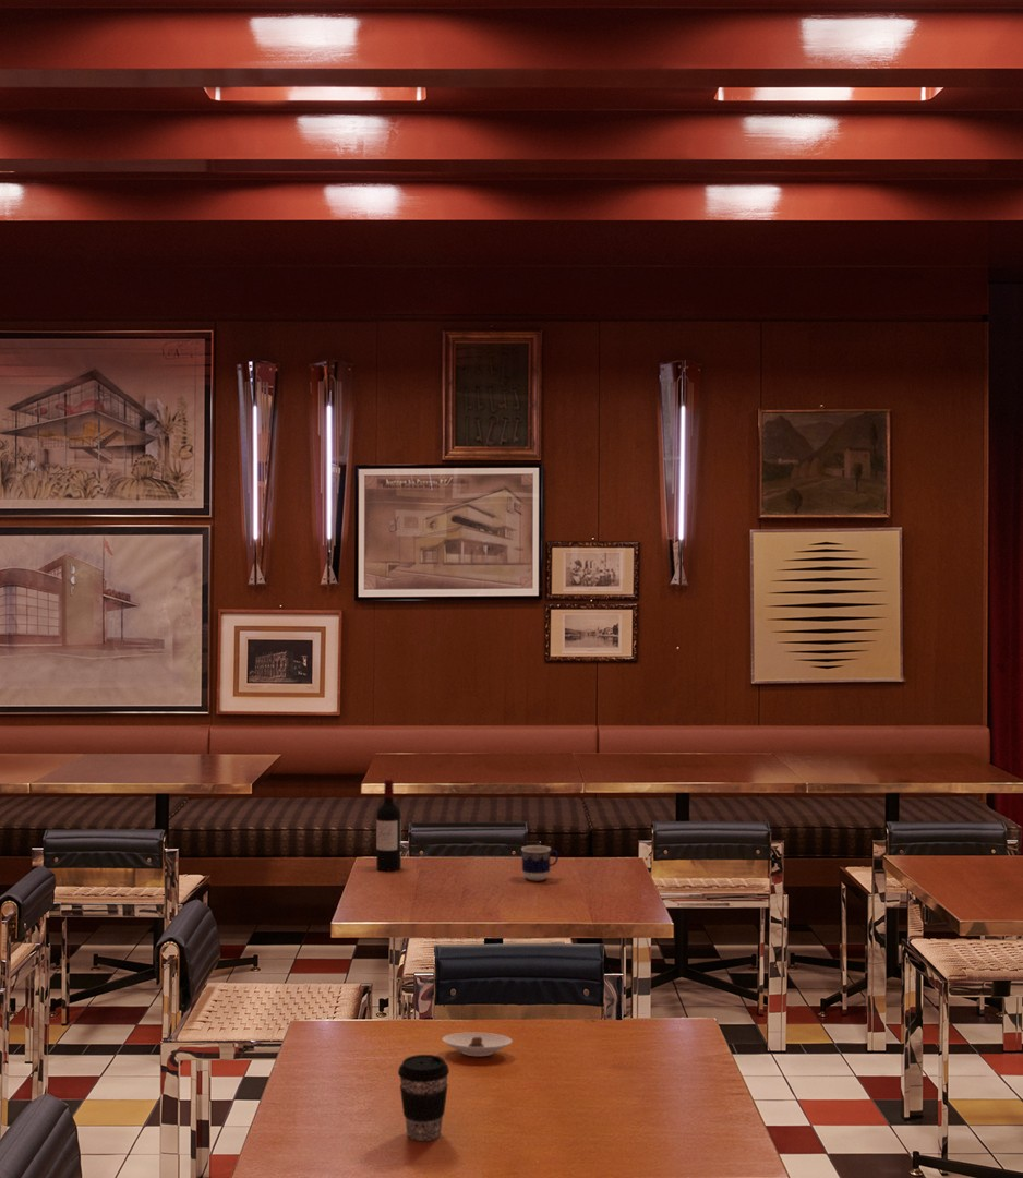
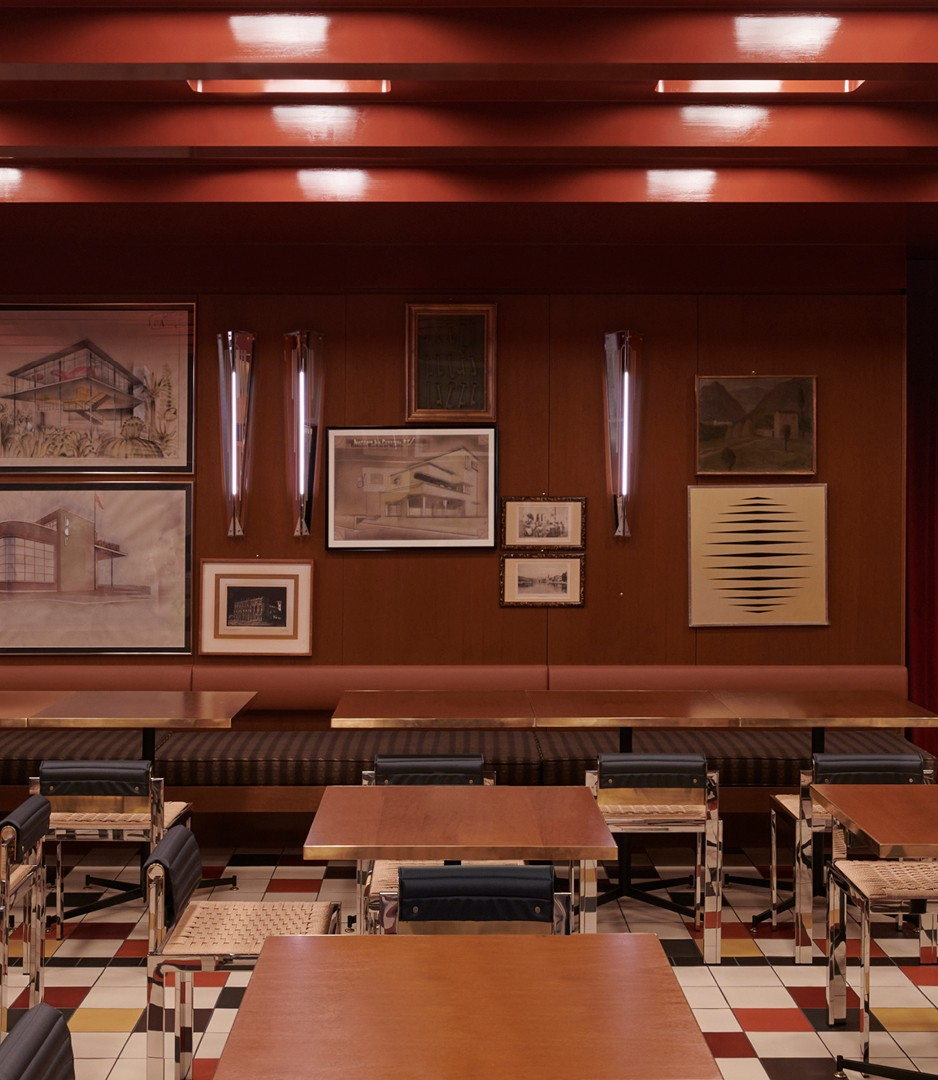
- coffee cup [397,1054,450,1142]
- saucer [441,1032,513,1057]
- cup [520,844,559,881]
- wine bottle [375,779,402,873]
